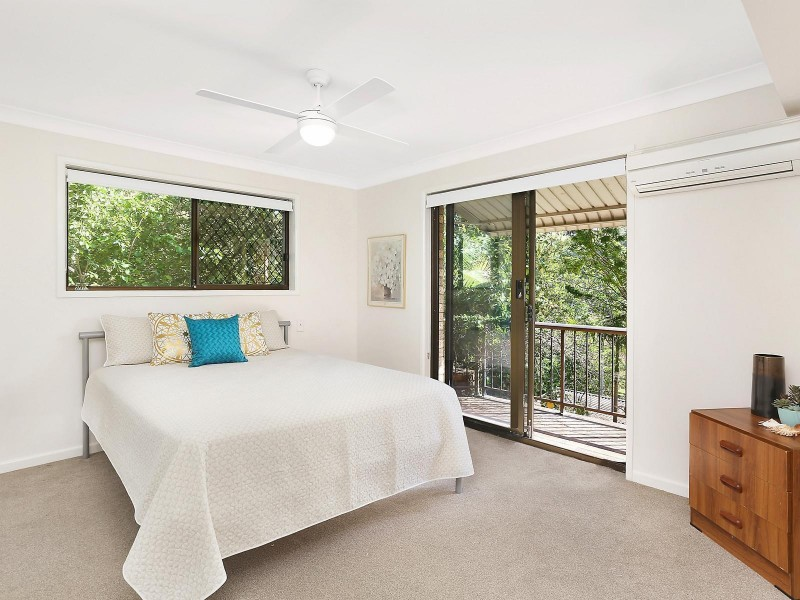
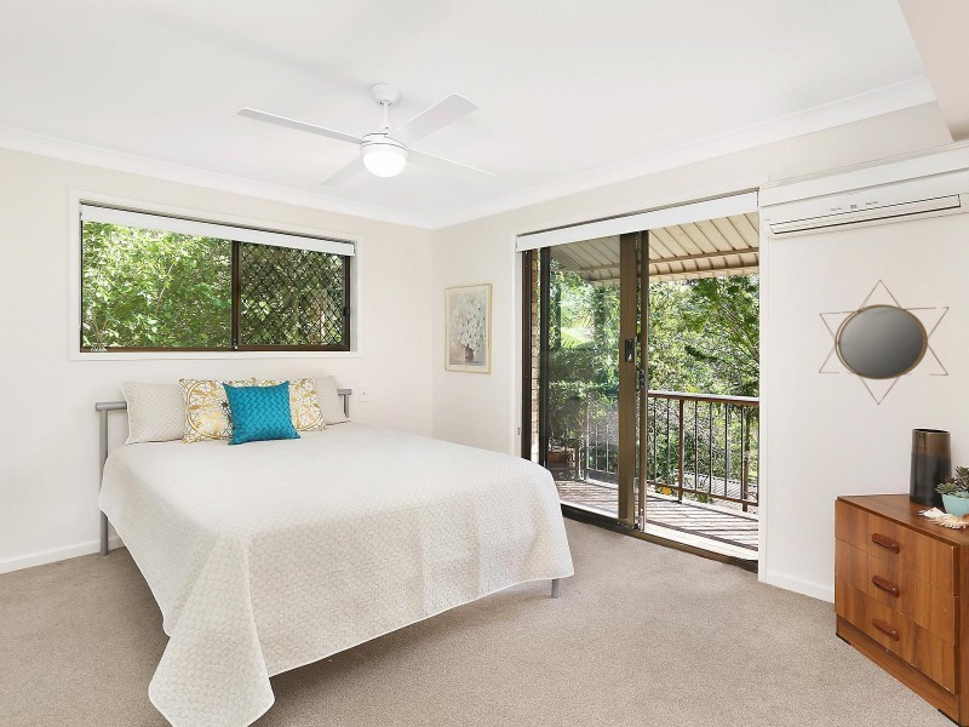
+ home mirror [818,279,950,406]
